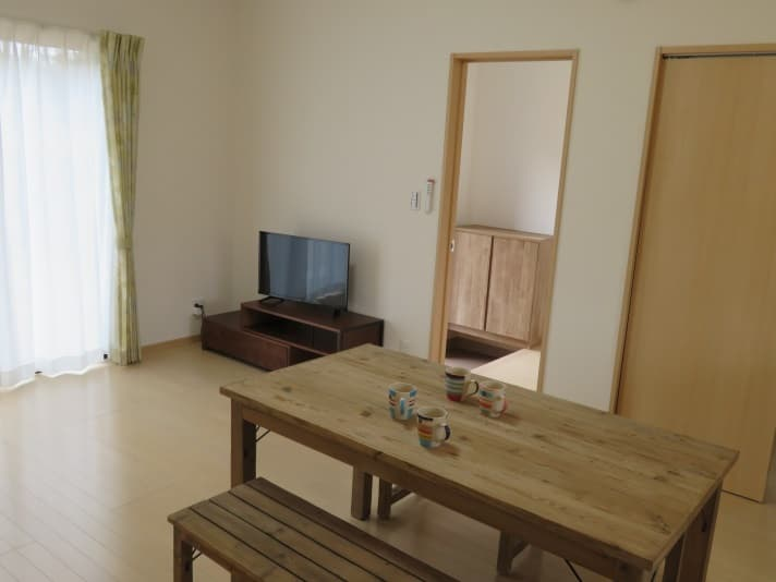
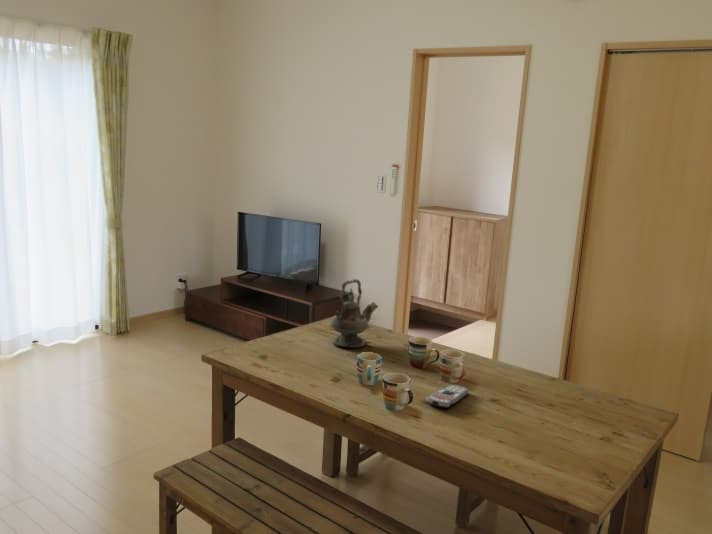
+ remote control [425,384,469,409]
+ teapot [328,278,379,349]
